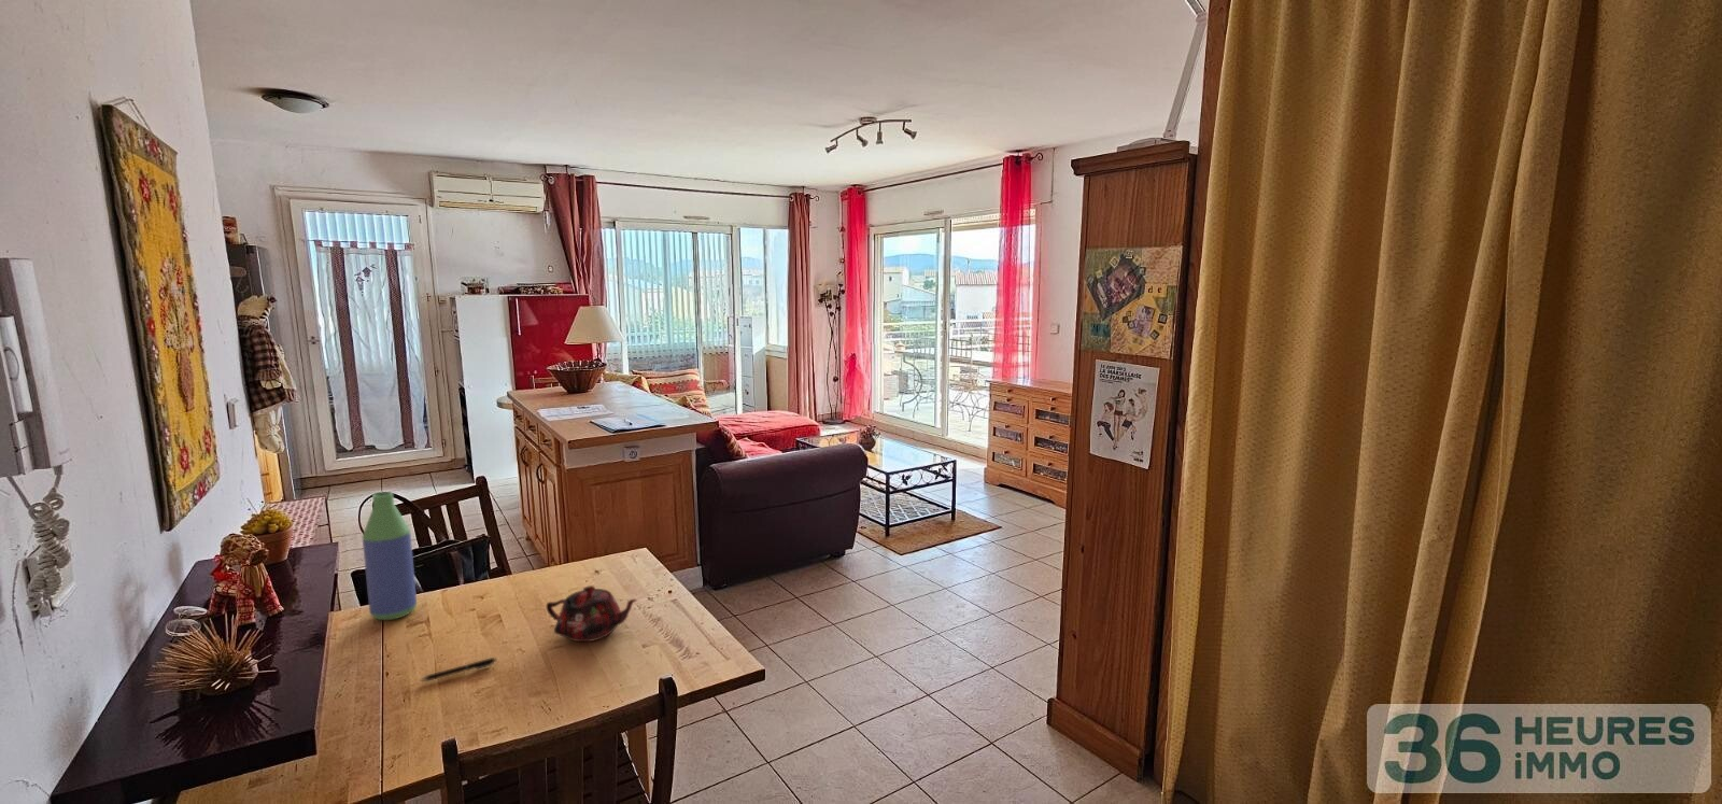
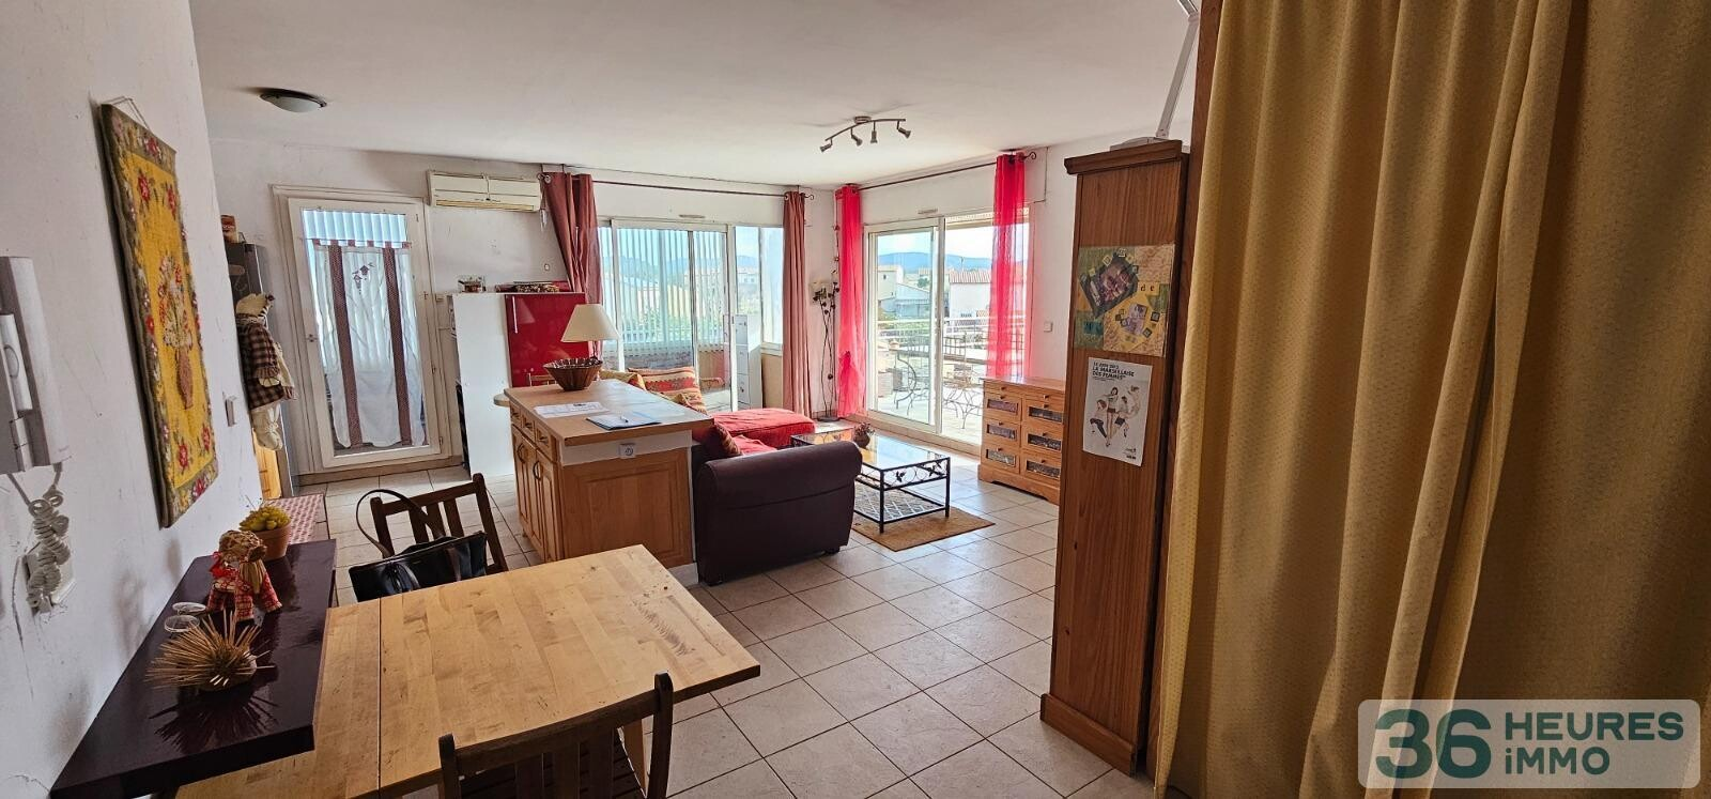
- teapot [545,584,639,643]
- bottle [361,491,417,621]
- pen [418,657,497,682]
